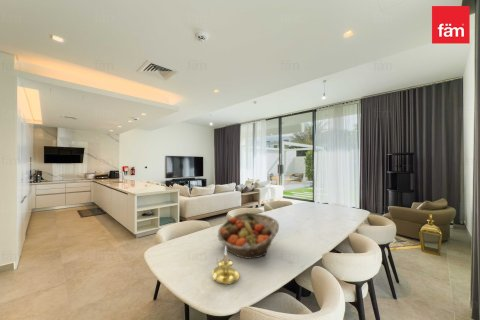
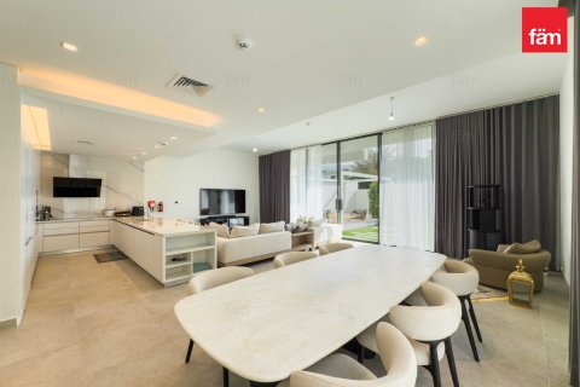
- candle holder [211,246,240,286]
- fruit basket [217,212,280,260]
